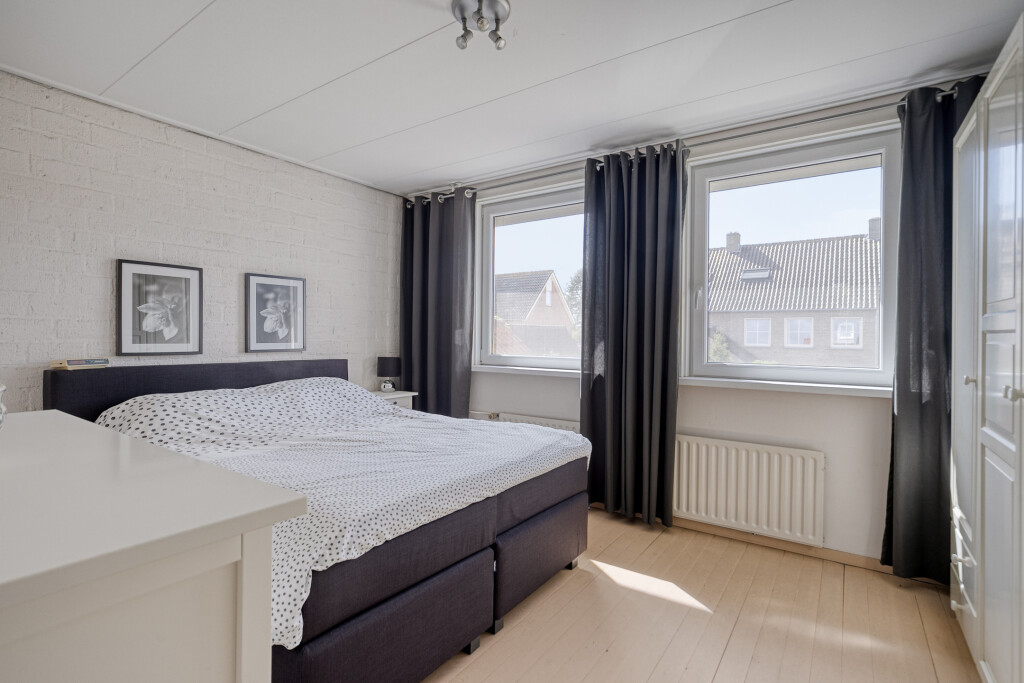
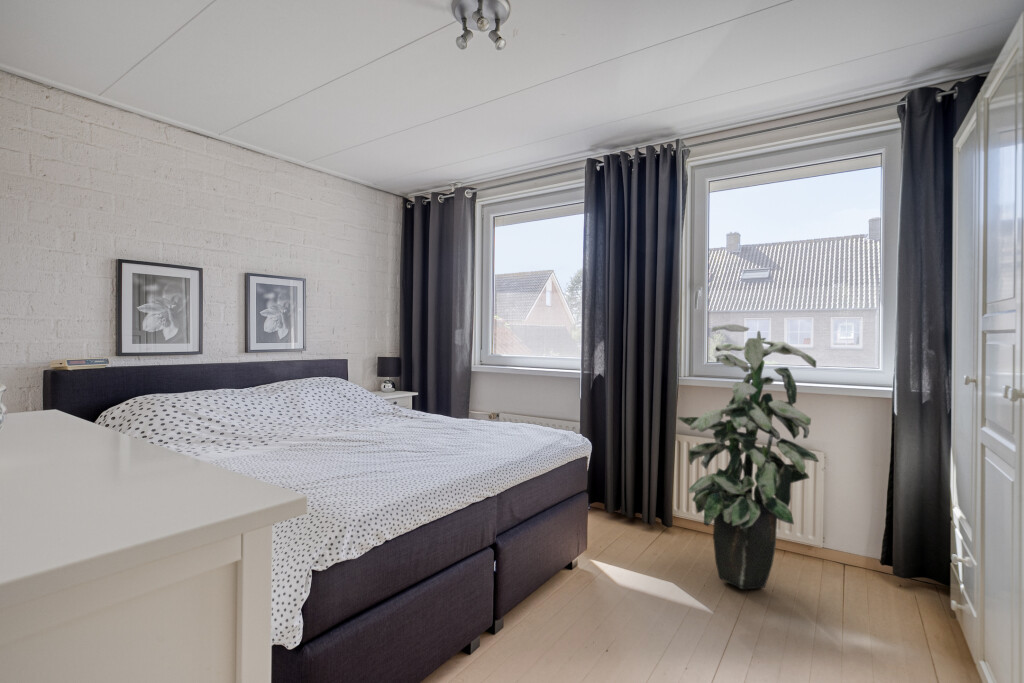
+ indoor plant [676,323,820,590]
